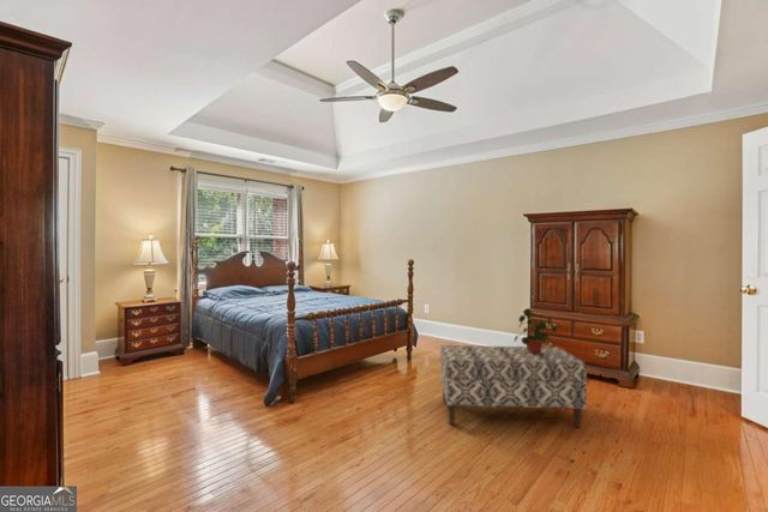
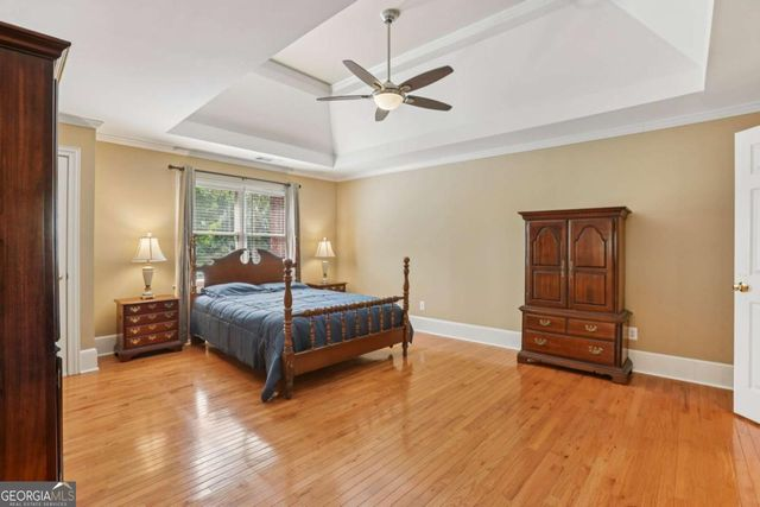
- potted plant [514,308,558,354]
- bench [439,344,588,428]
